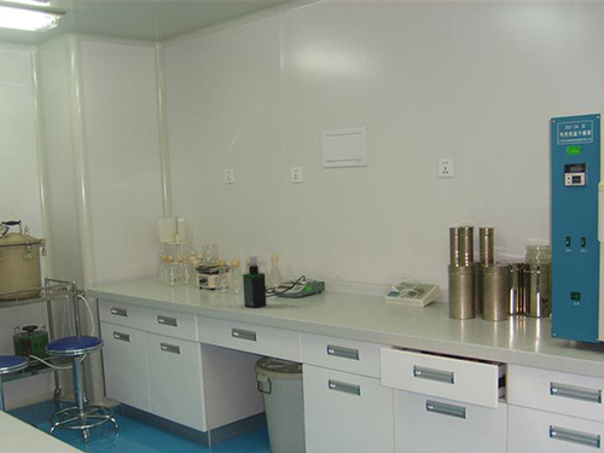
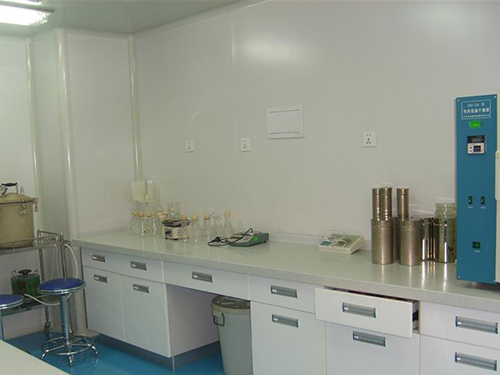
- spray bottle [242,255,267,309]
